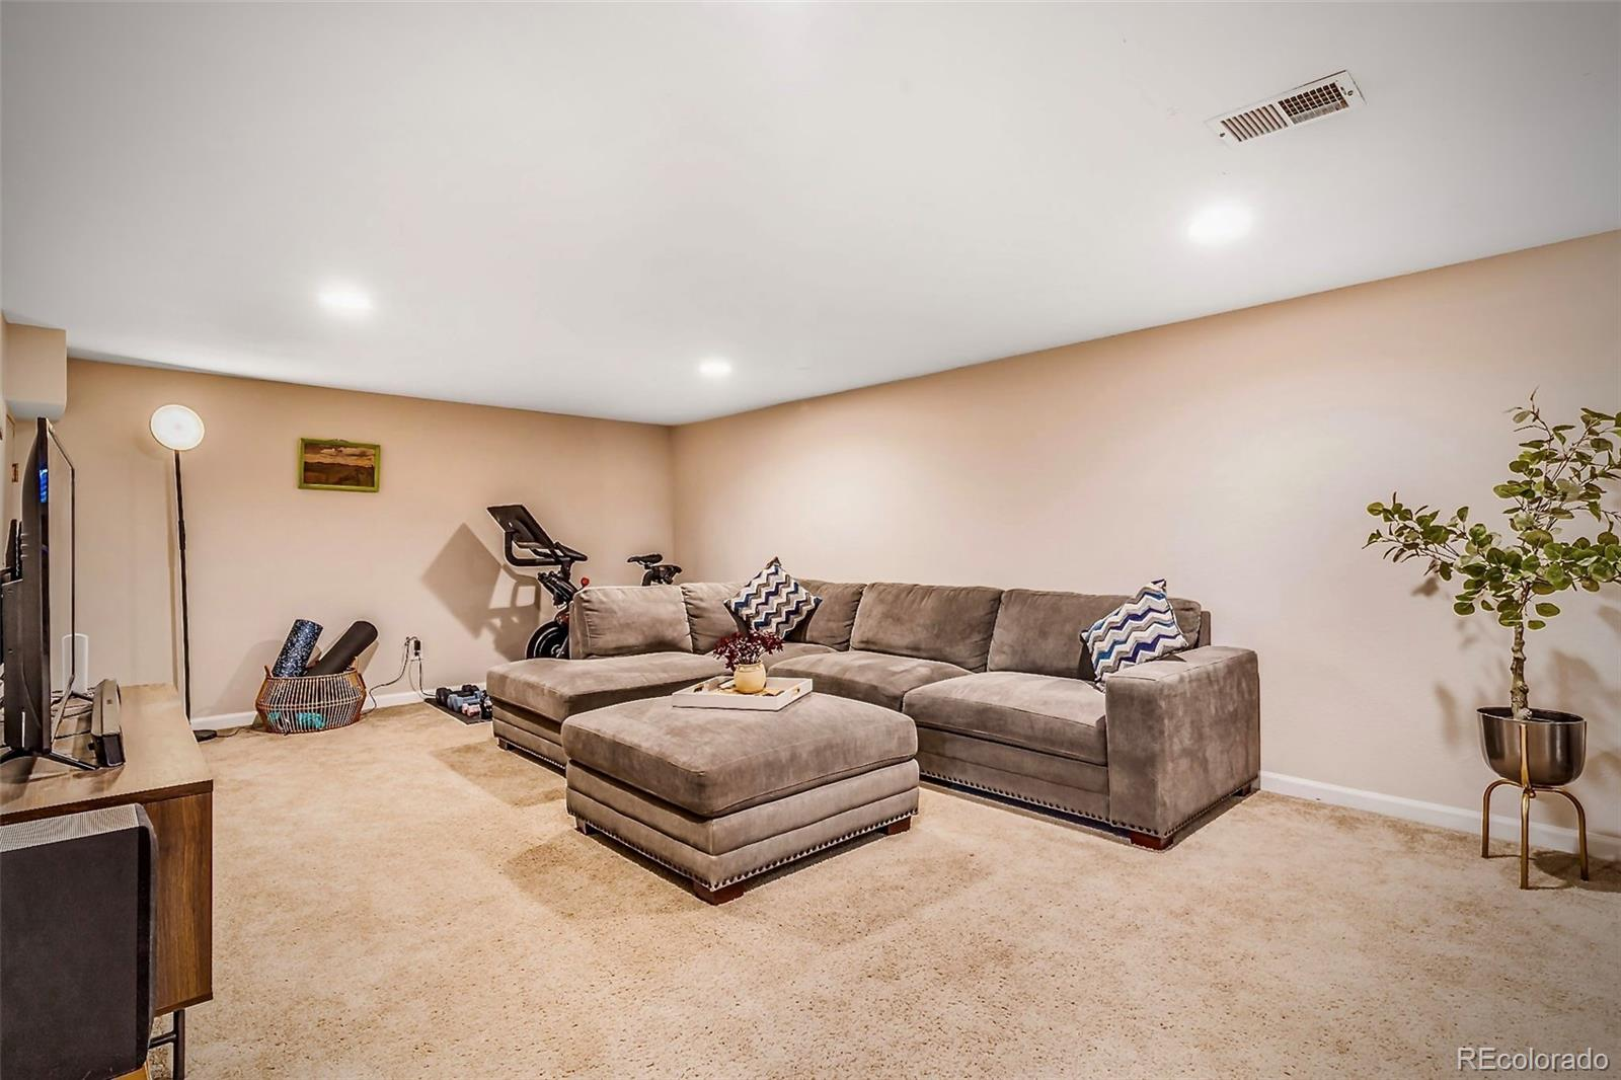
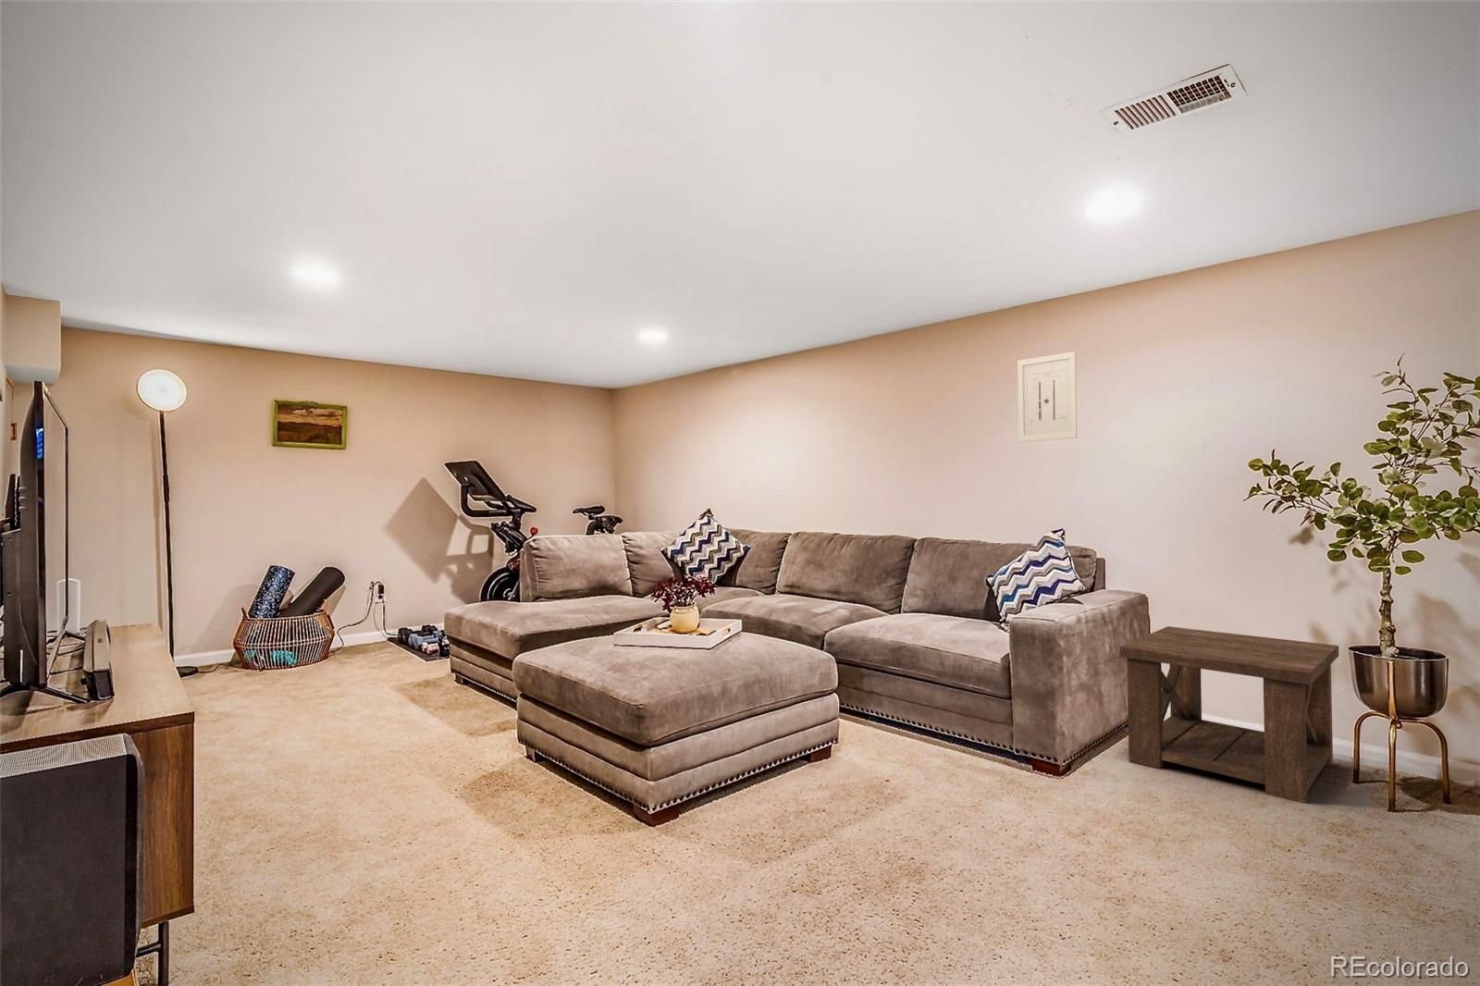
+ side table [1118,625,1339,804]
+ wall art [1017,351,1077,443]
